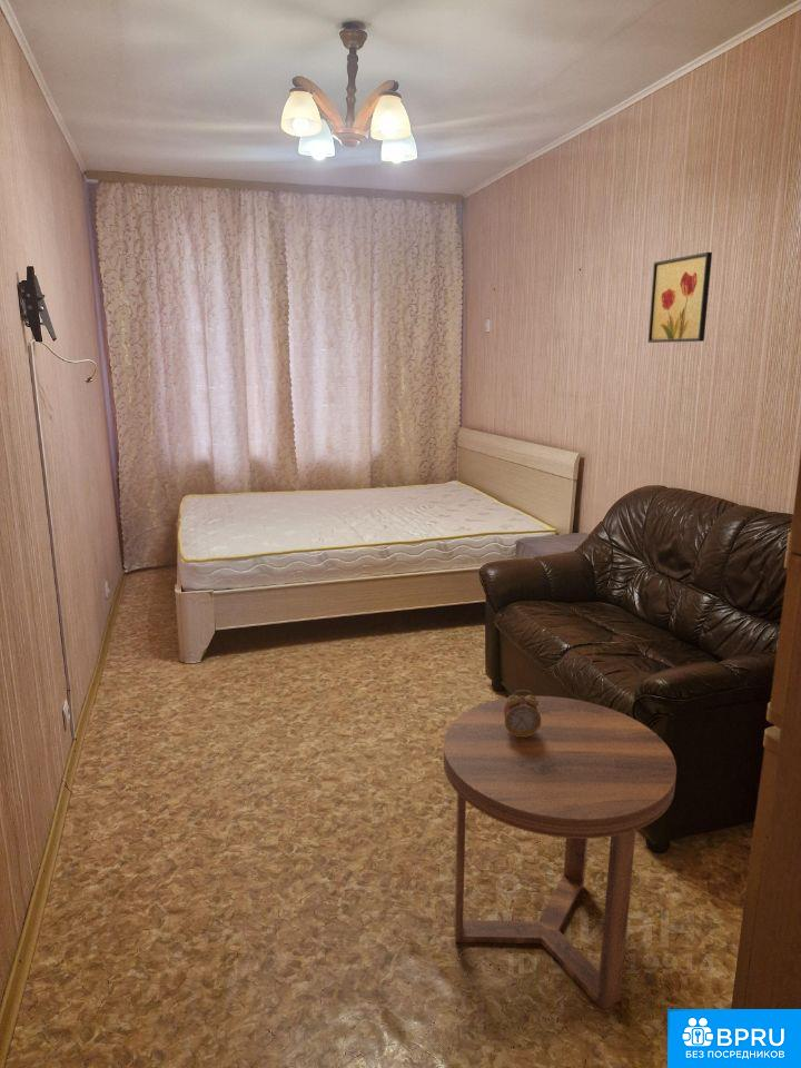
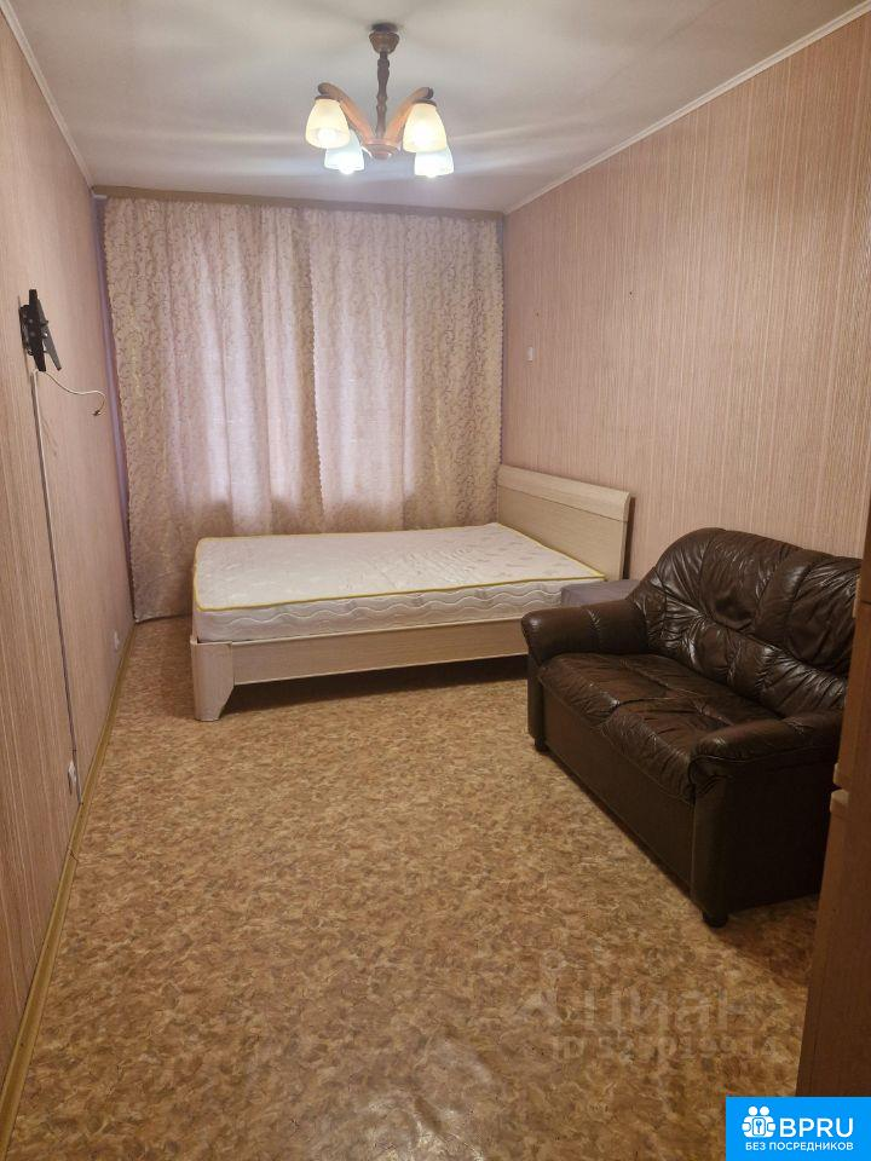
- wall art [647,251,713,344]
- alarm clock [504,689,541,736]
- side table [443,695,678,1011]
